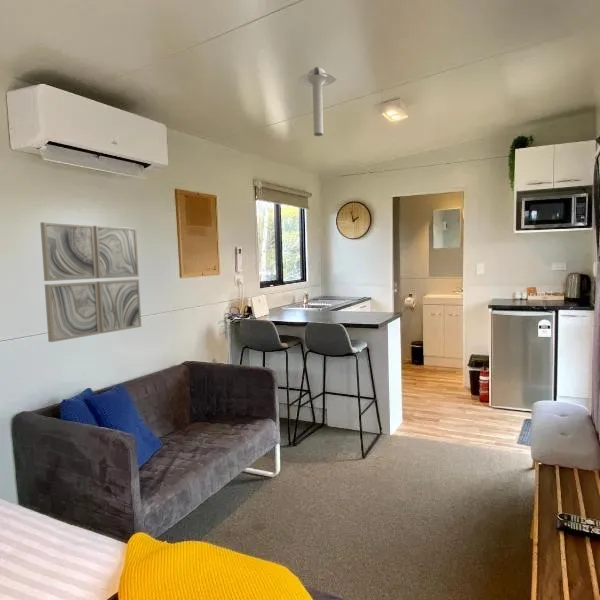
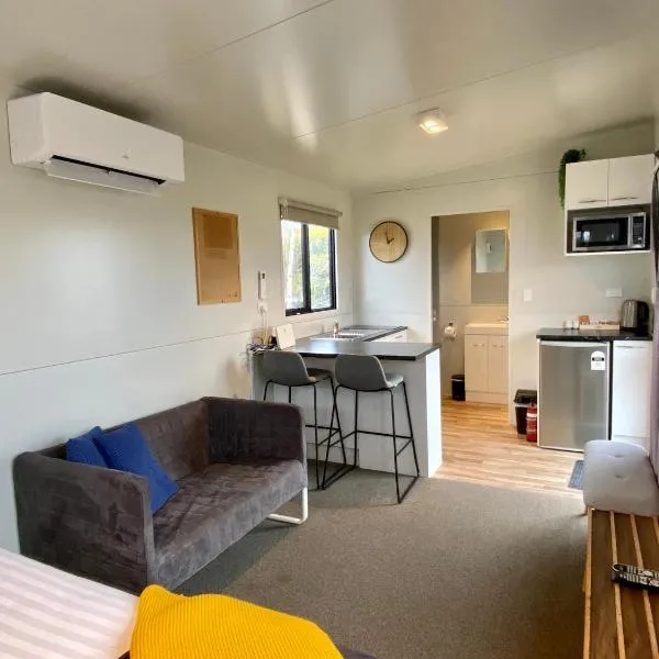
- ceiling light [297,66,337,137]
- wall art [39,221,142,343]
